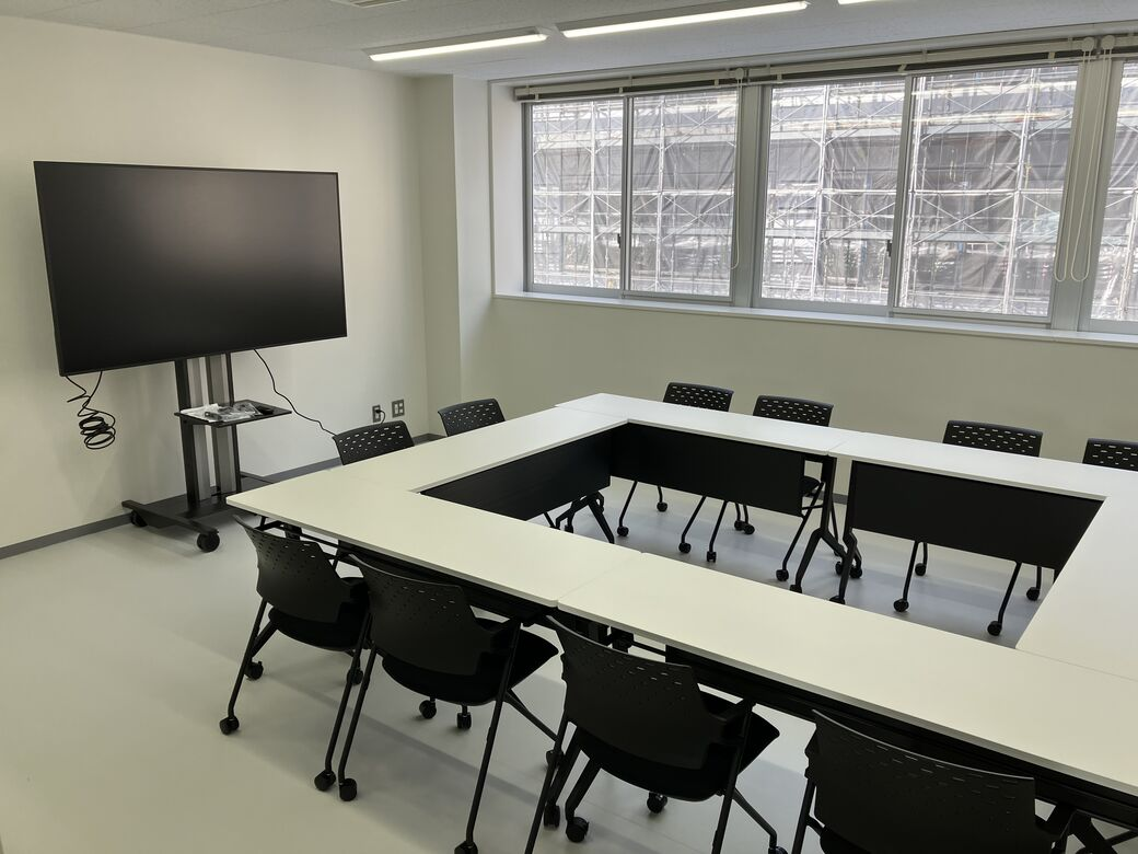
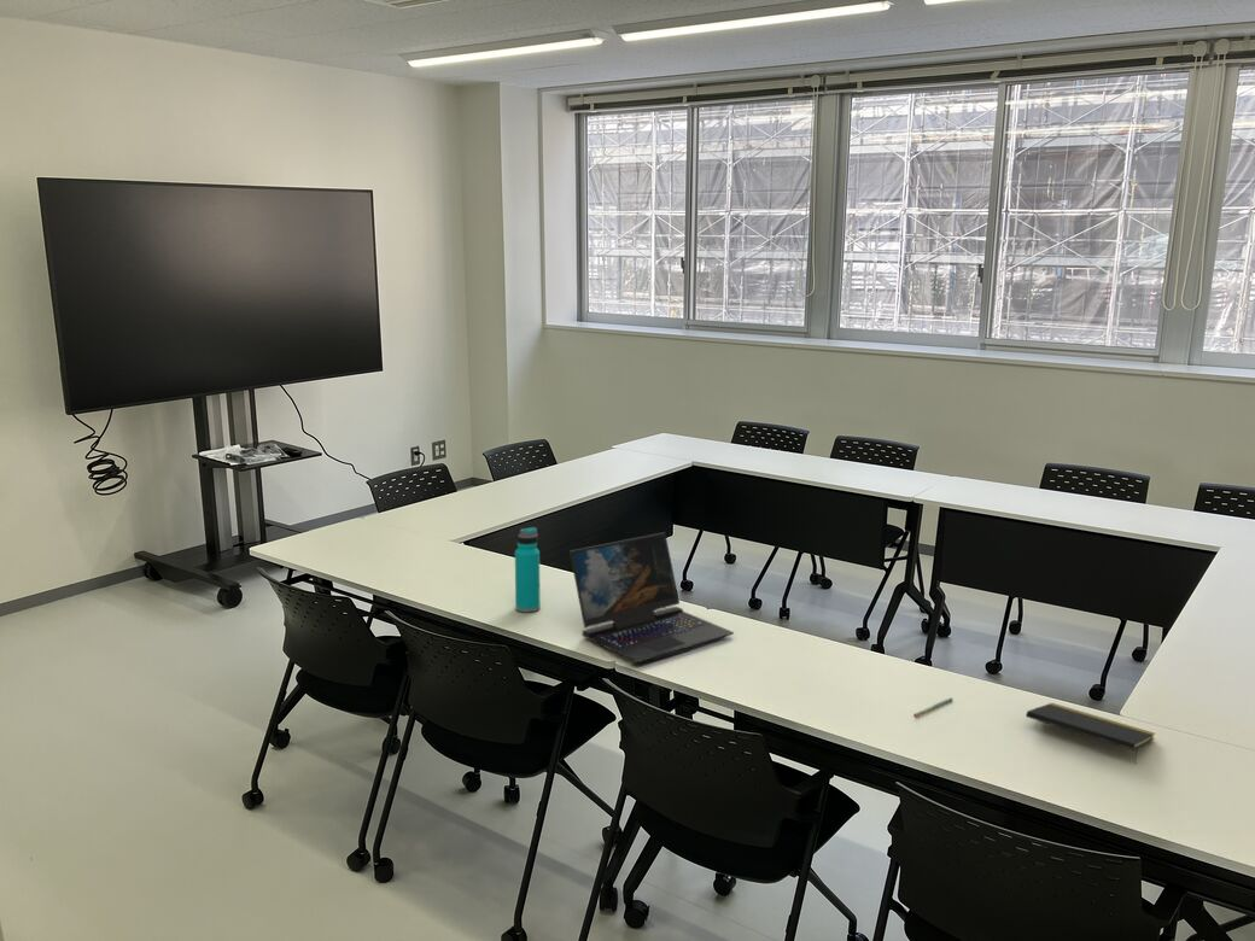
+ pen [912,696,955,718]
+ notepad [1026,702,1156,766]
+ water bottle [514,526,542,613]
+ laptop [568,531,735,664]
